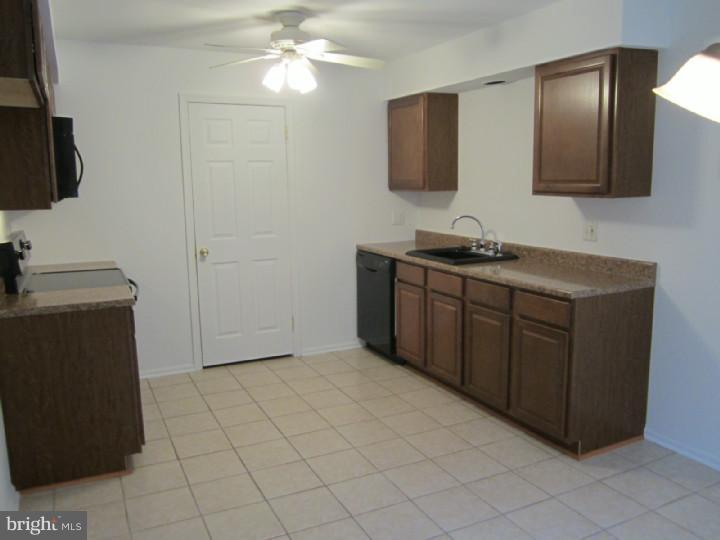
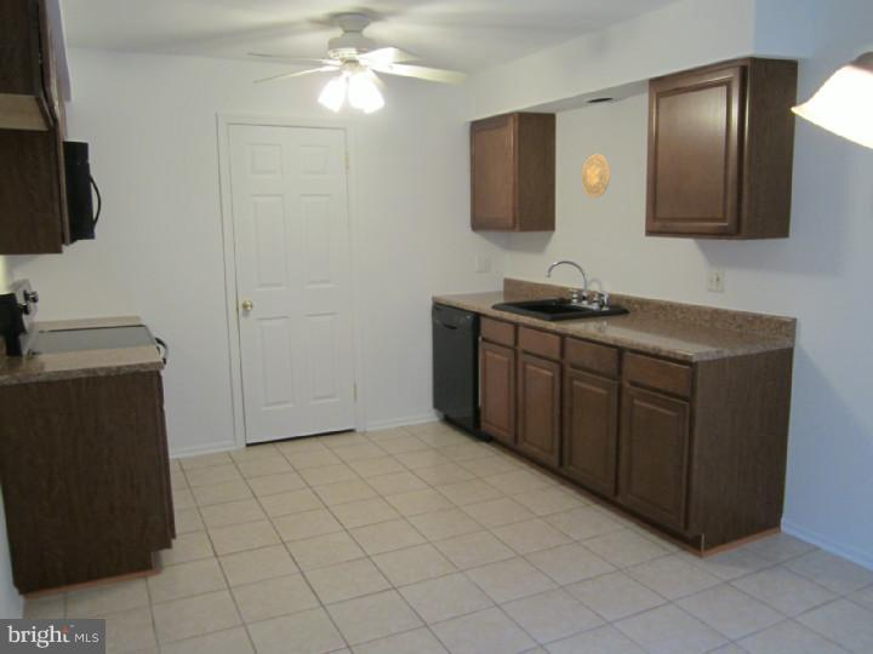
+ decorative plate [581,153,611,199]
